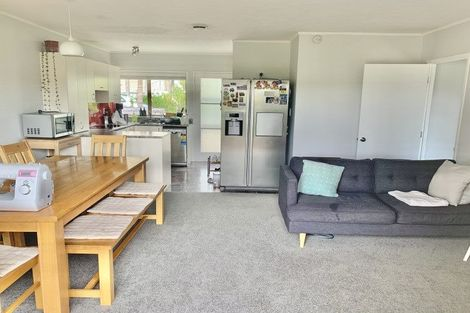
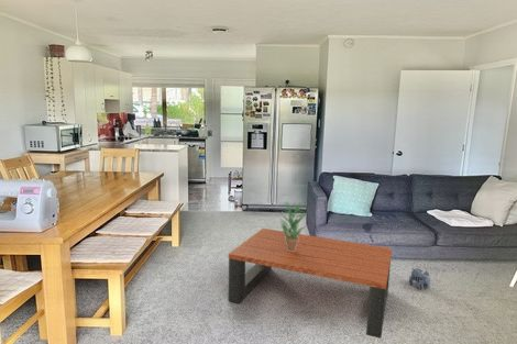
+ potted plant [279,201,307,252]
+ plush toy [408,267,431,290]
+ coffee table [228,228,393,340]
